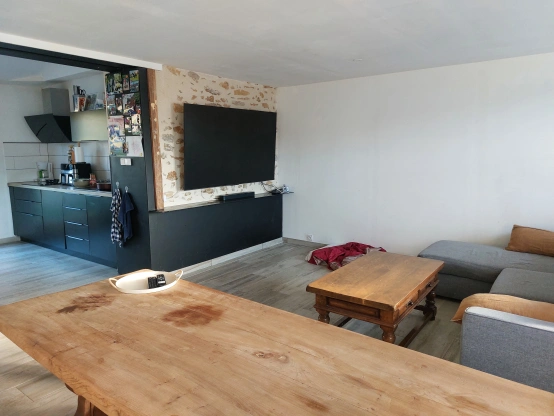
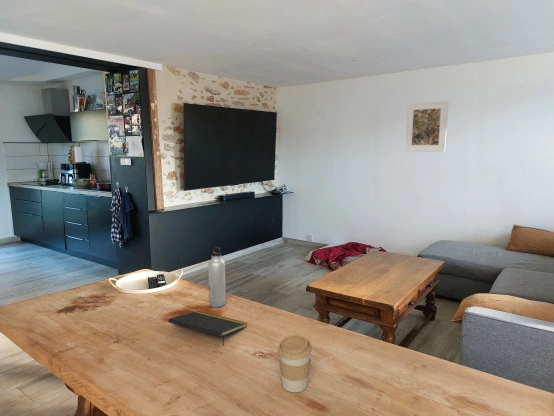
+ coffee cup [277,334,313,393]
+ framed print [404,100,449,152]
+ water bottle [207,246,227,308]
+ notepad [167,310,248,347]
